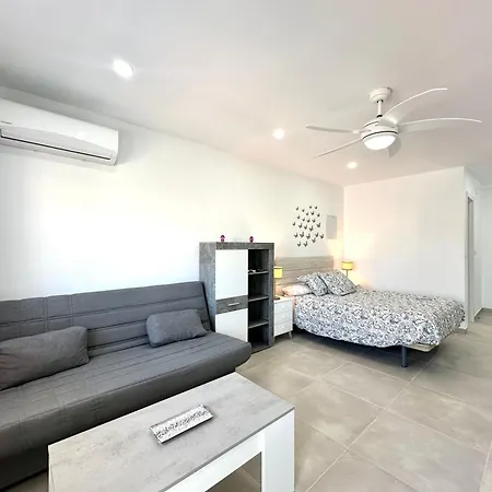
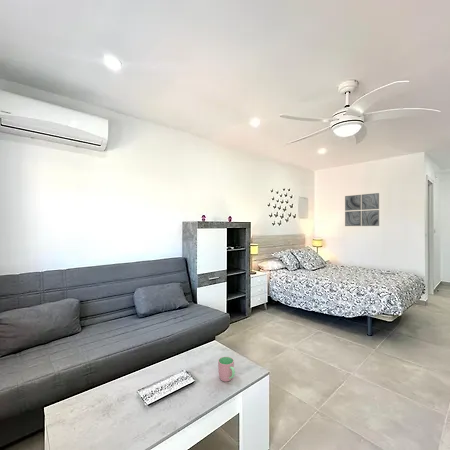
+ cup [217,356,236,383]
+ wall art [344,192,380,227]
